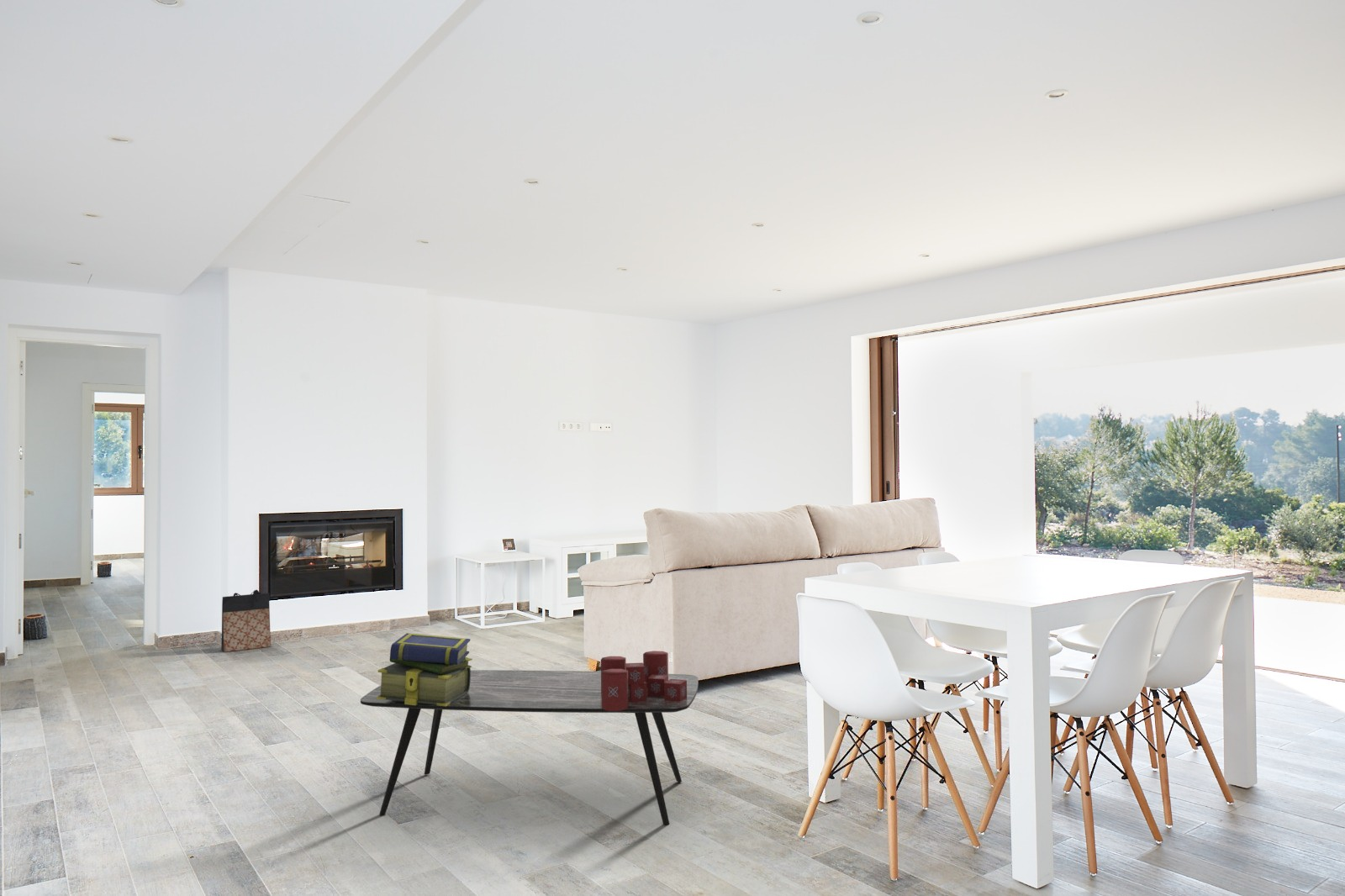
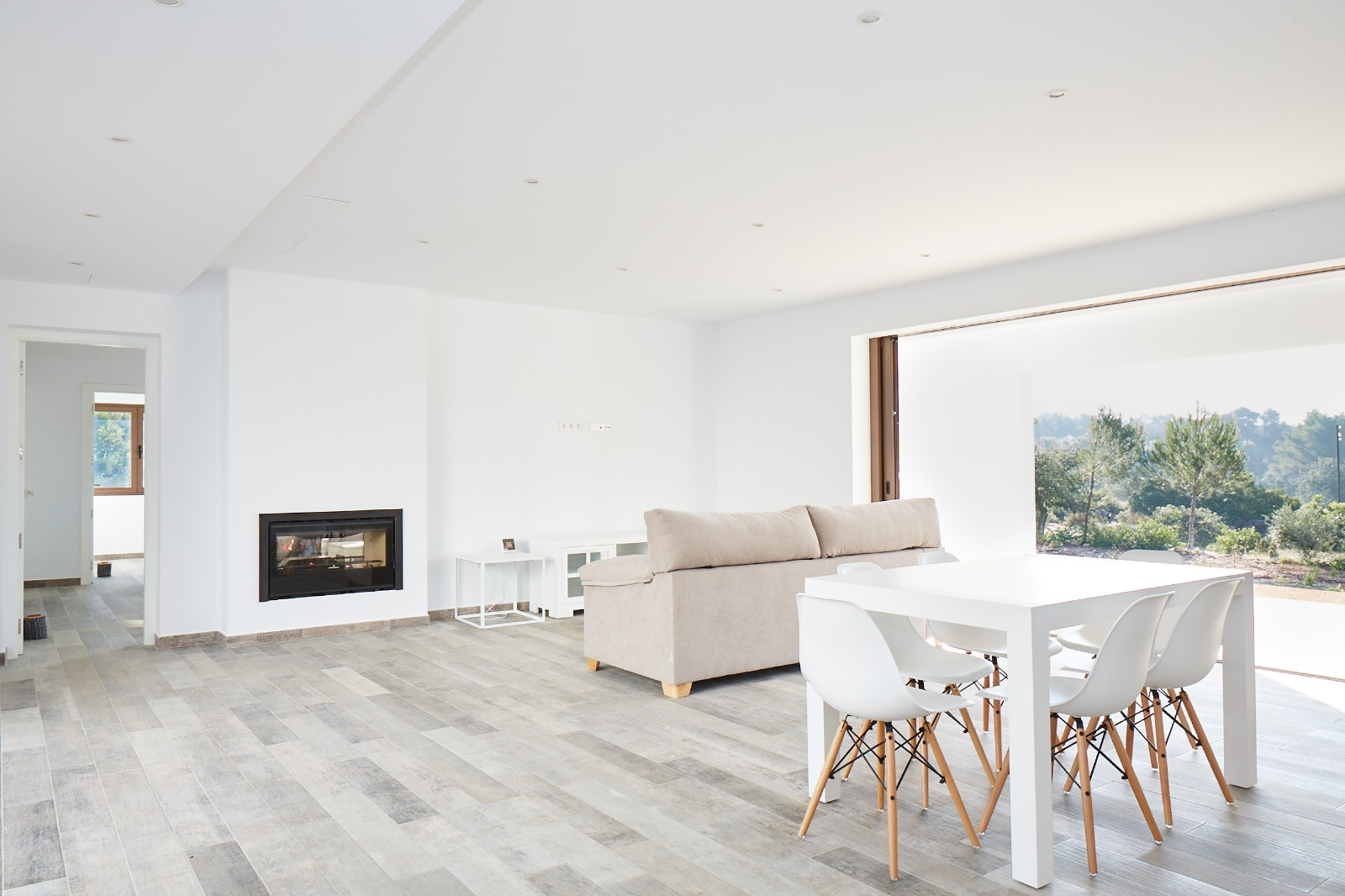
- bag [220,589,272,653]
- coffee table [360,669,699,826]
- stack of books [377,632,473,706]
- candle [600,650,687,711]
